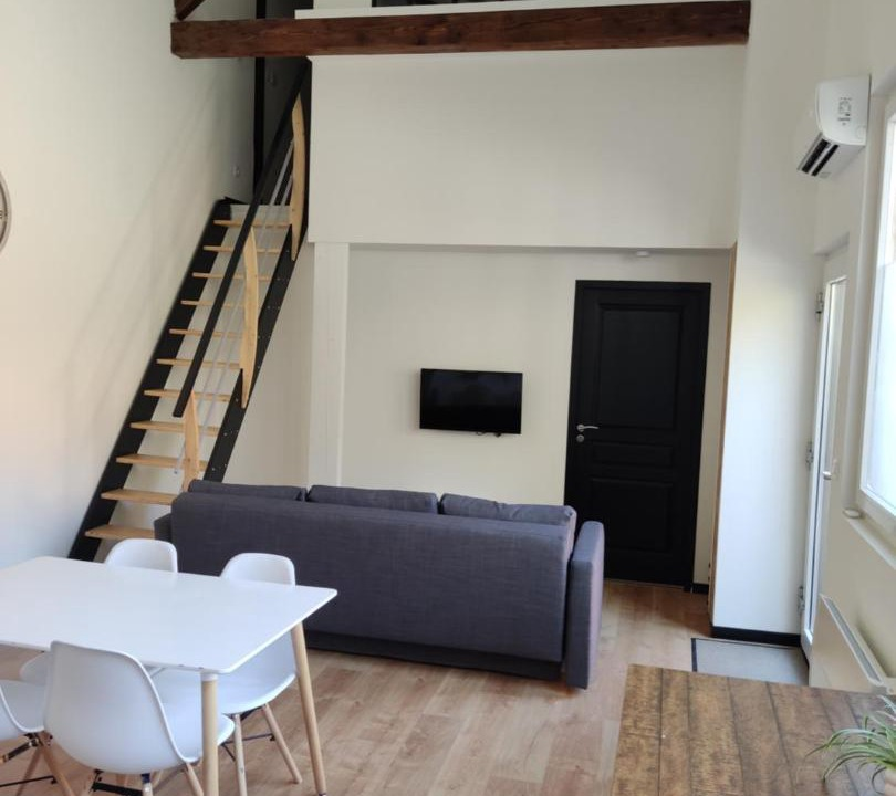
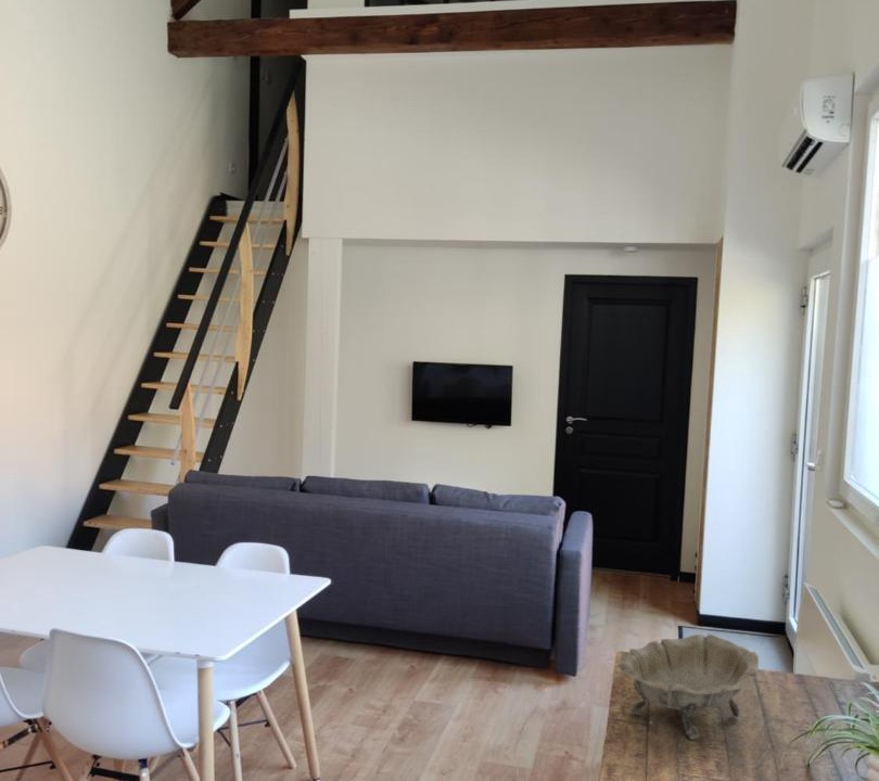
+ decorative bowl [616,633,760,741]
